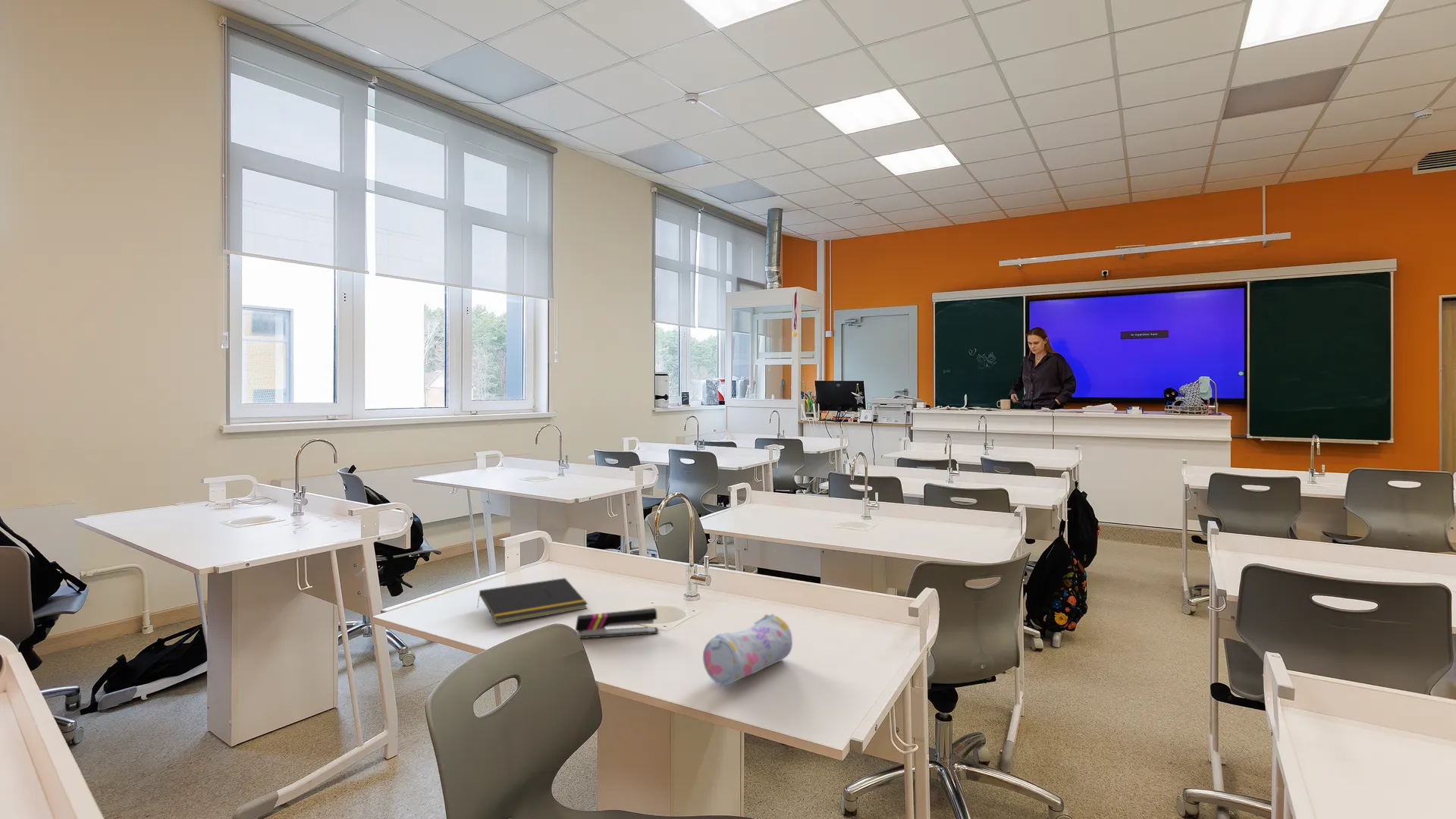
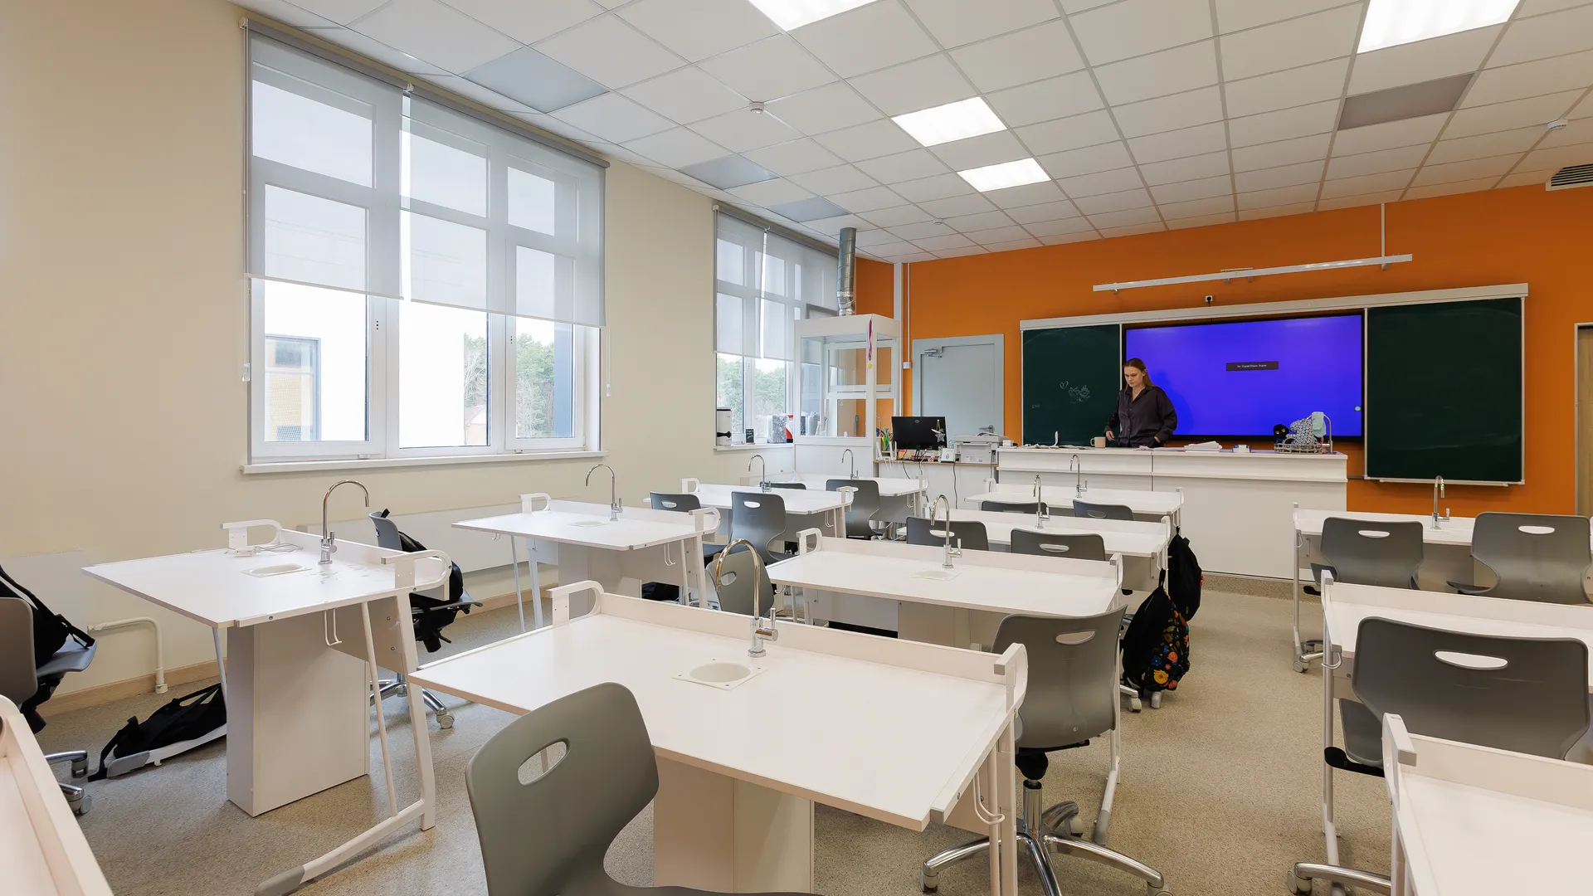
- pencil case [702,613,793,687]
- stapler [575,607,659,639]
- notepad [476,577,588,625]
